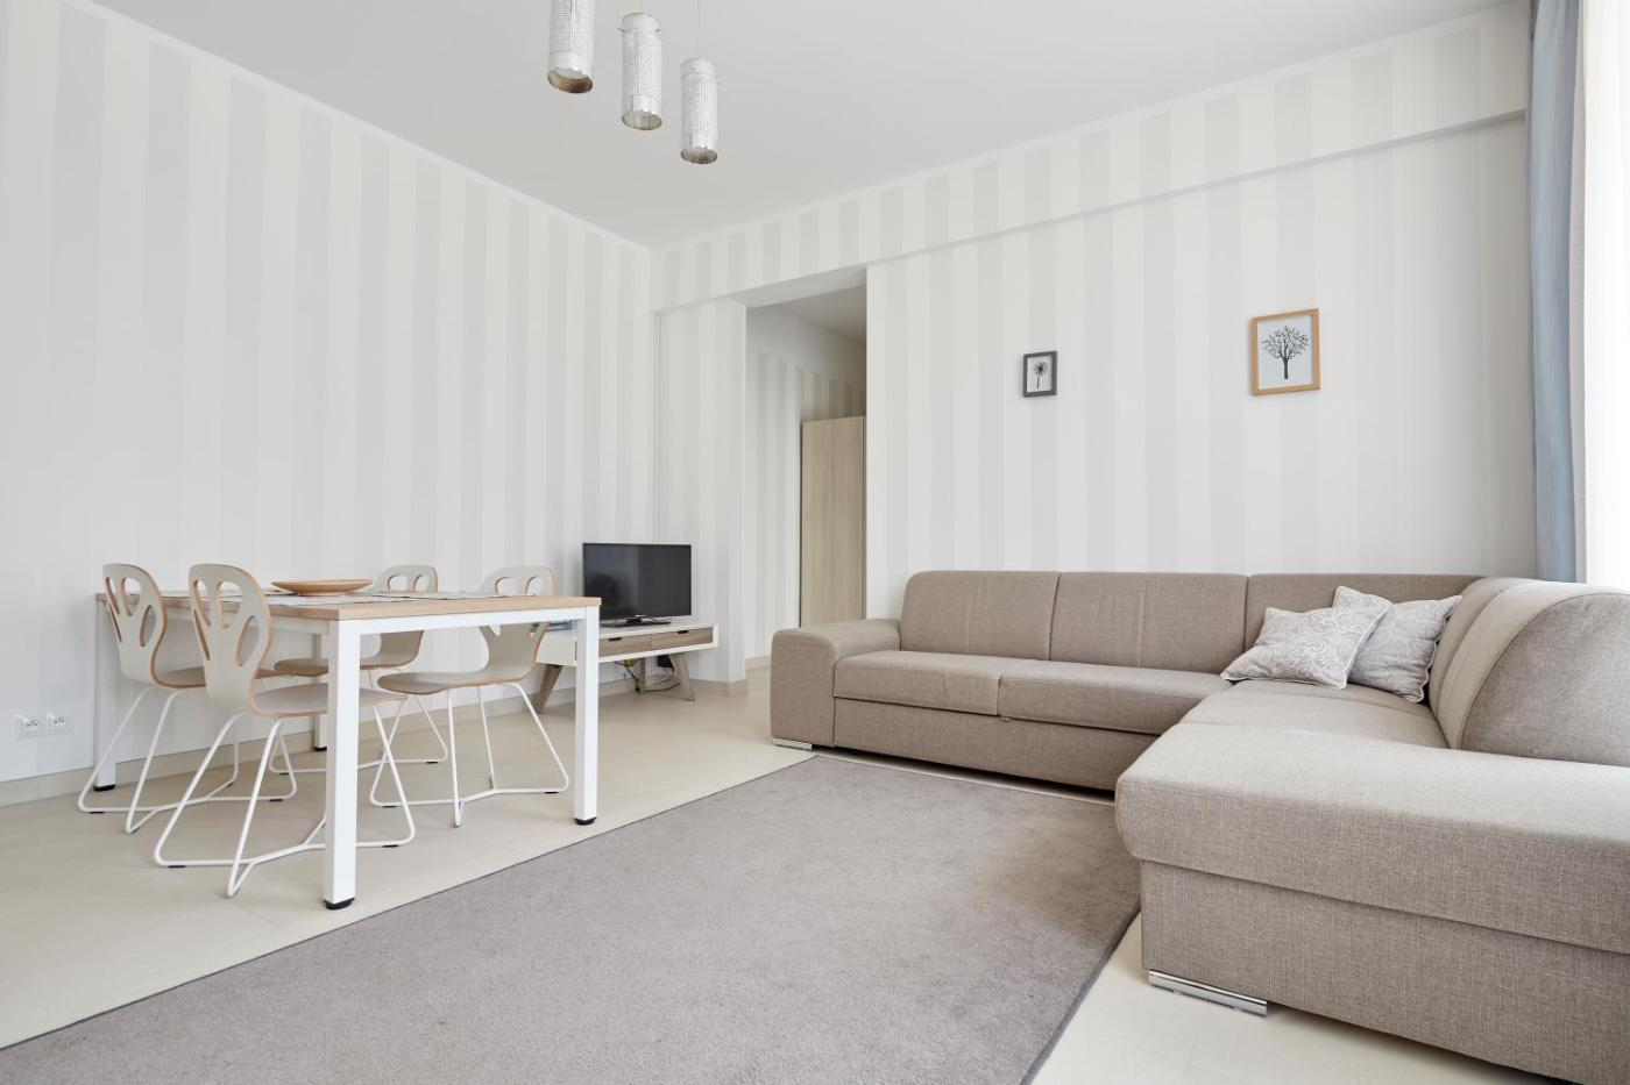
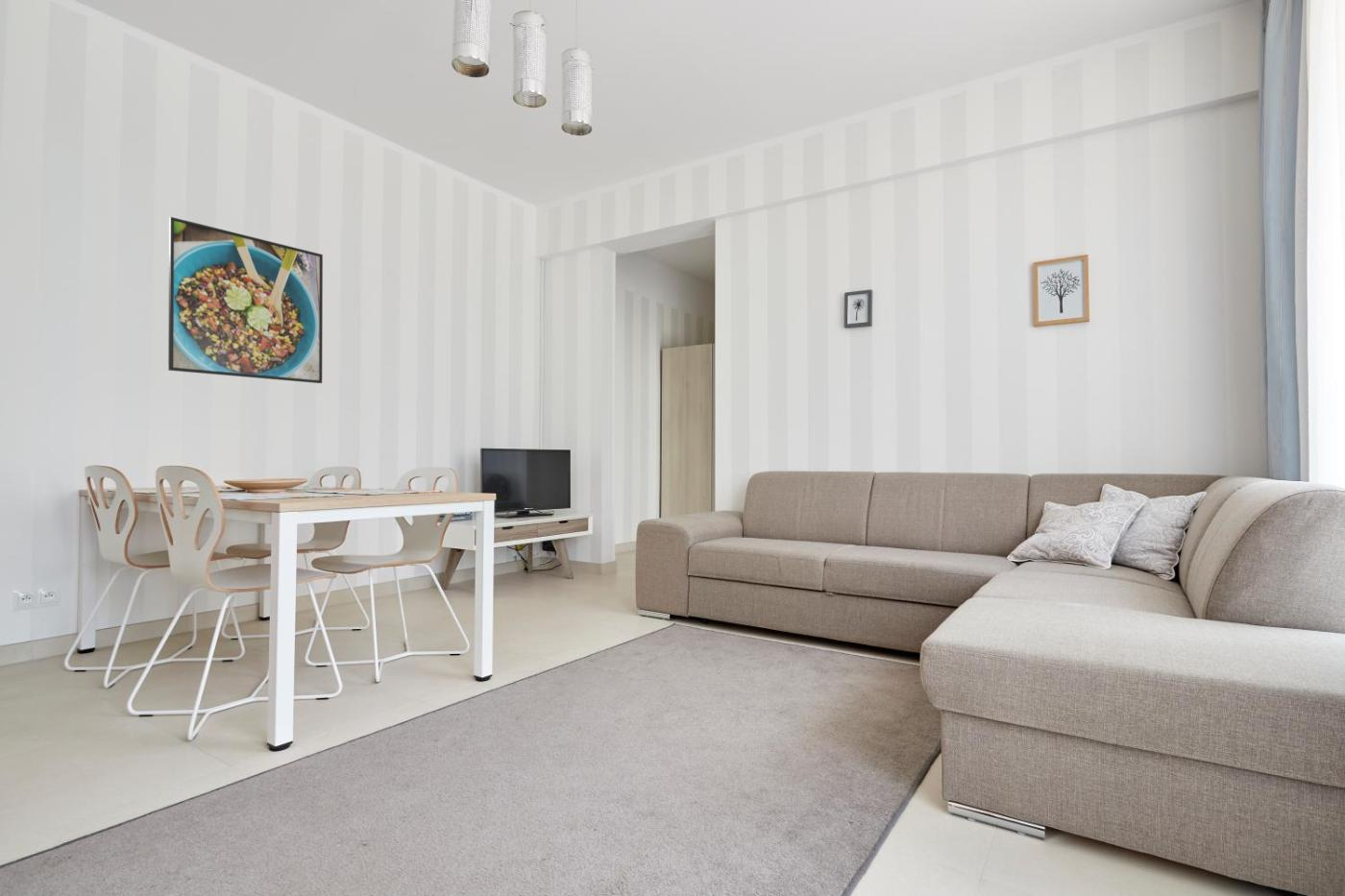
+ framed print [167,216,324,384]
